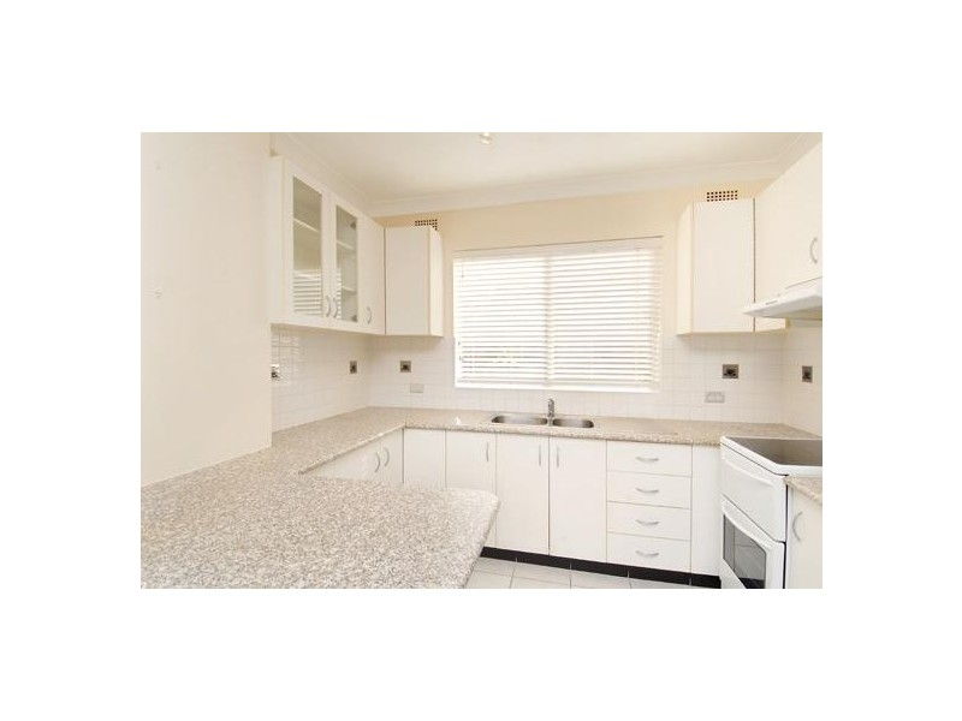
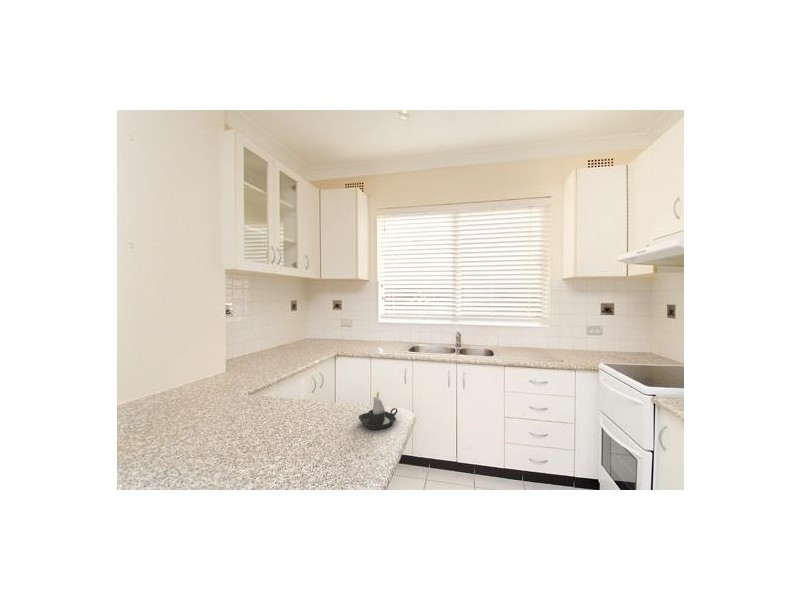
+ candle [358,391,398,430]
